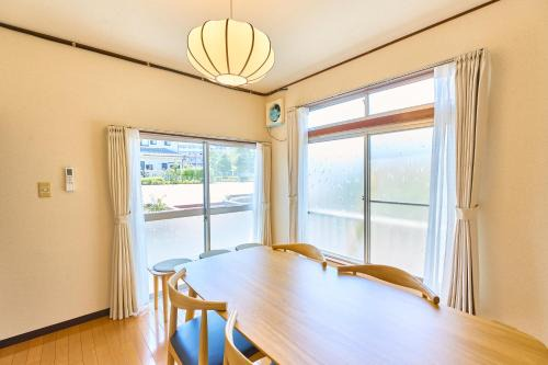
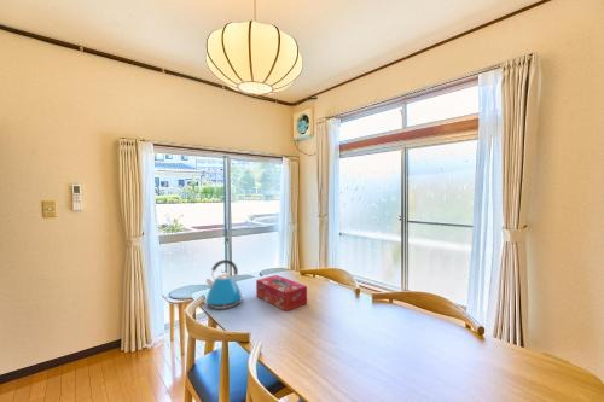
+ kettle [204,258,245,310]
+ tissue box [255,274,308,313]
